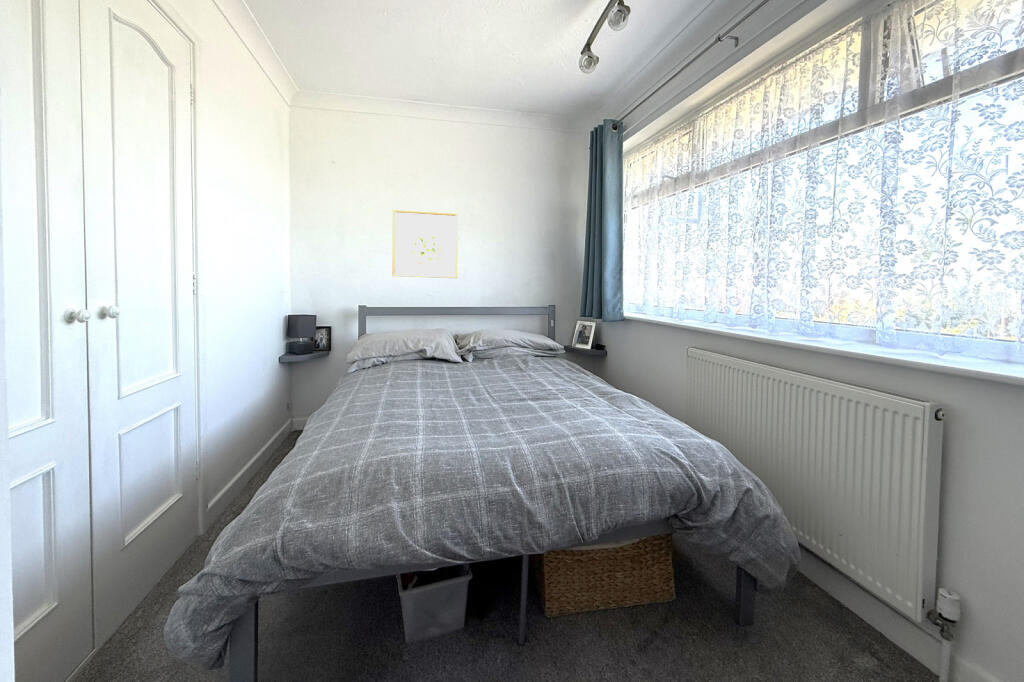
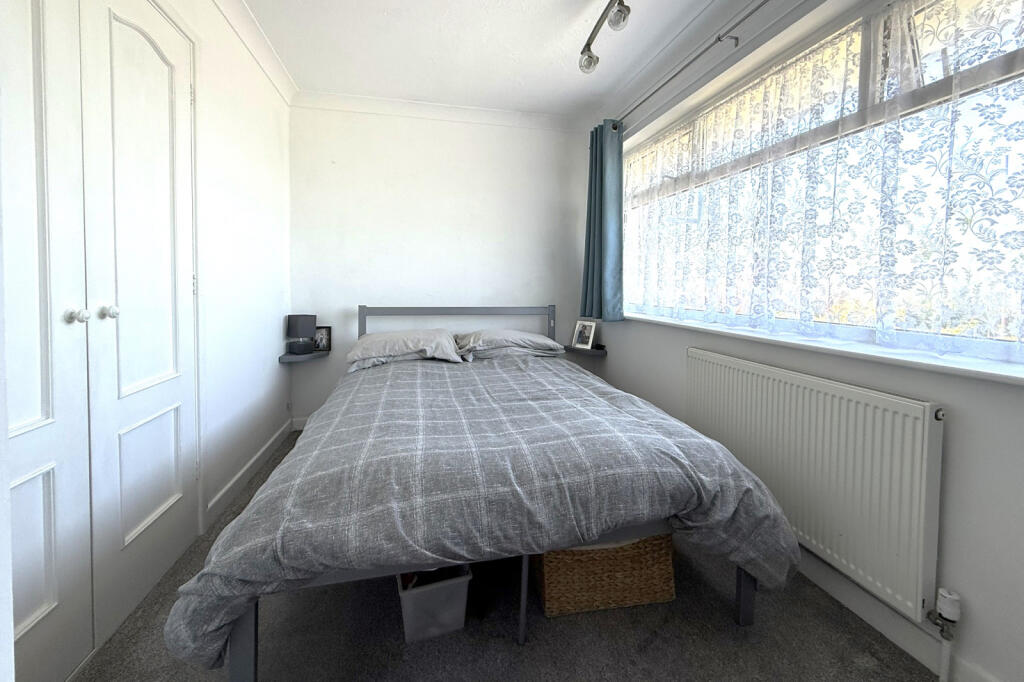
- wall art [391,209,459,279]
